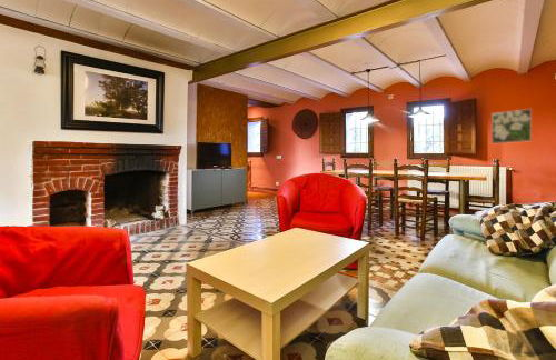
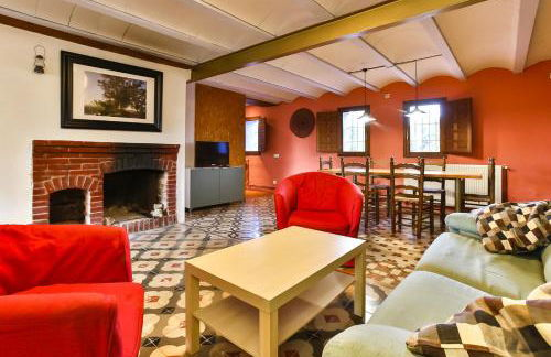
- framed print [490,108,533,144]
